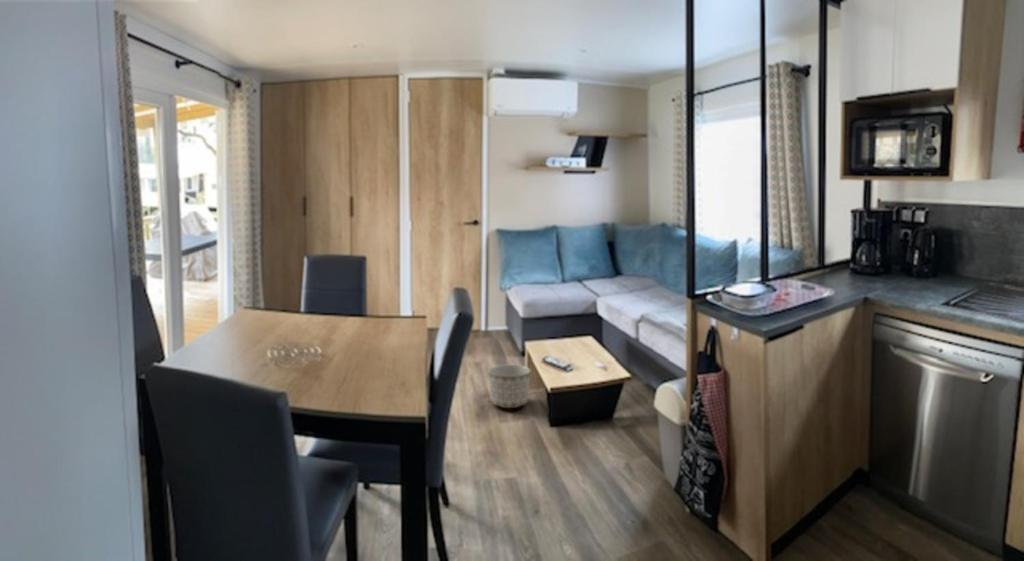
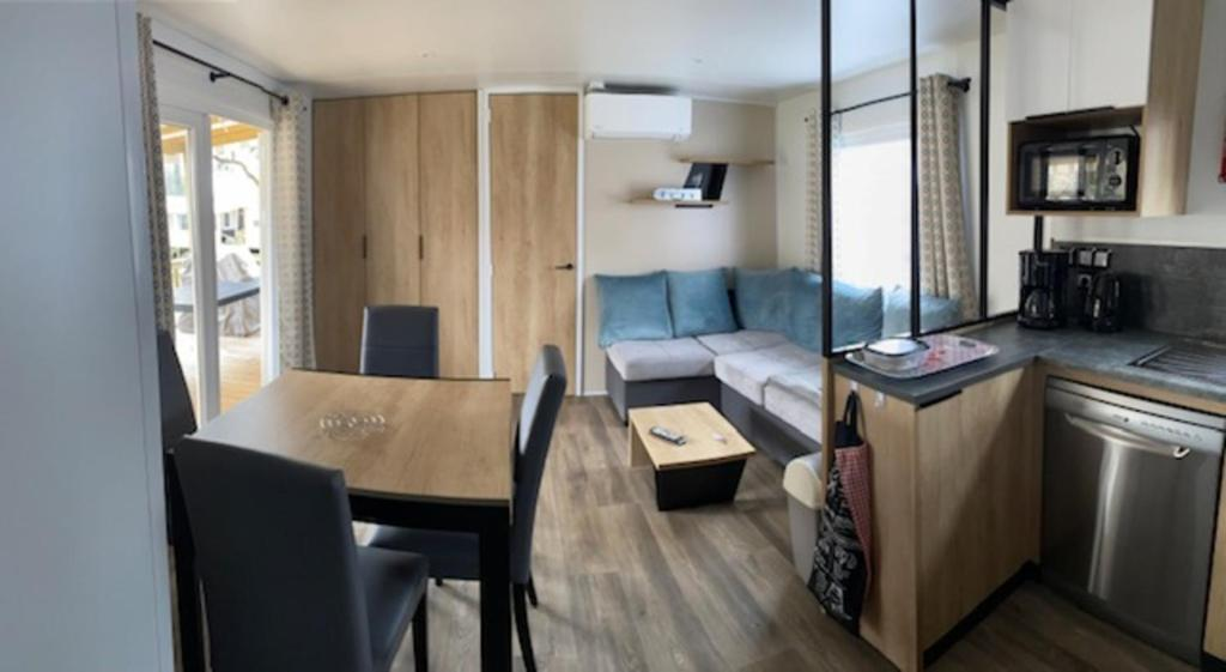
- planter [488,364,531,409]
